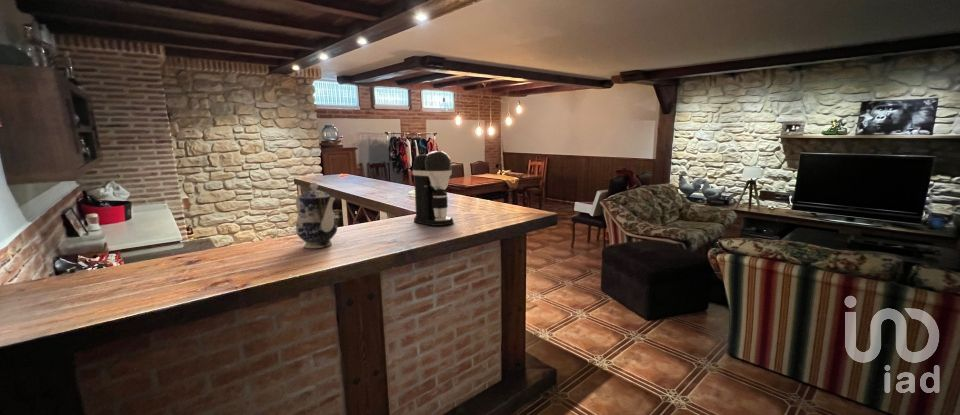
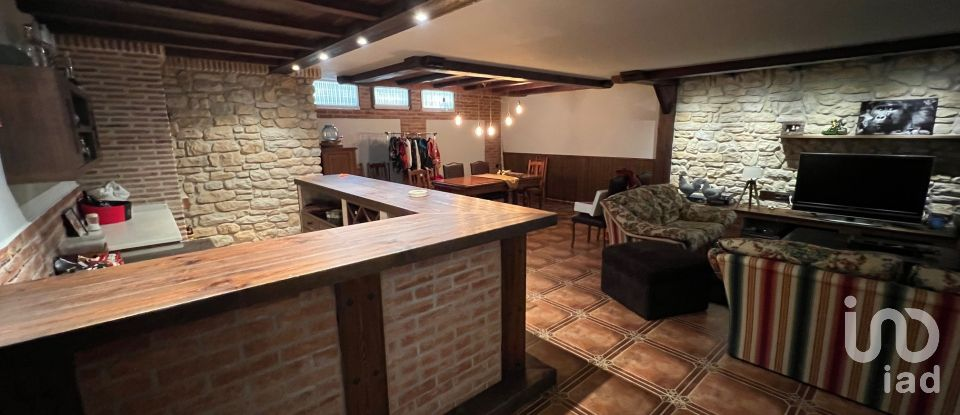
- teapot [295,181,338,249]
- coffee maker [412,150,454,227]
